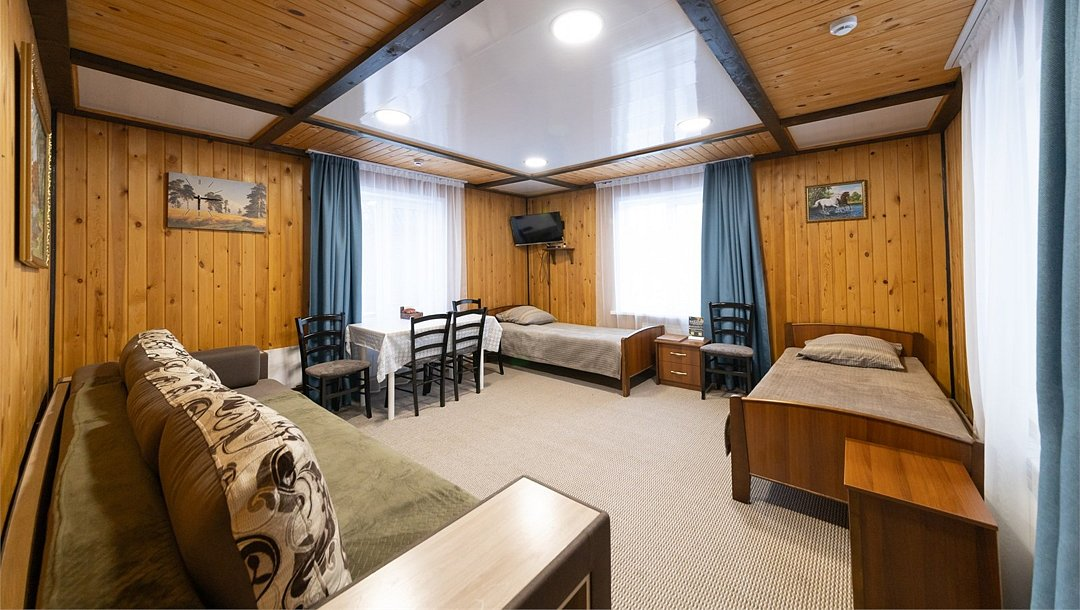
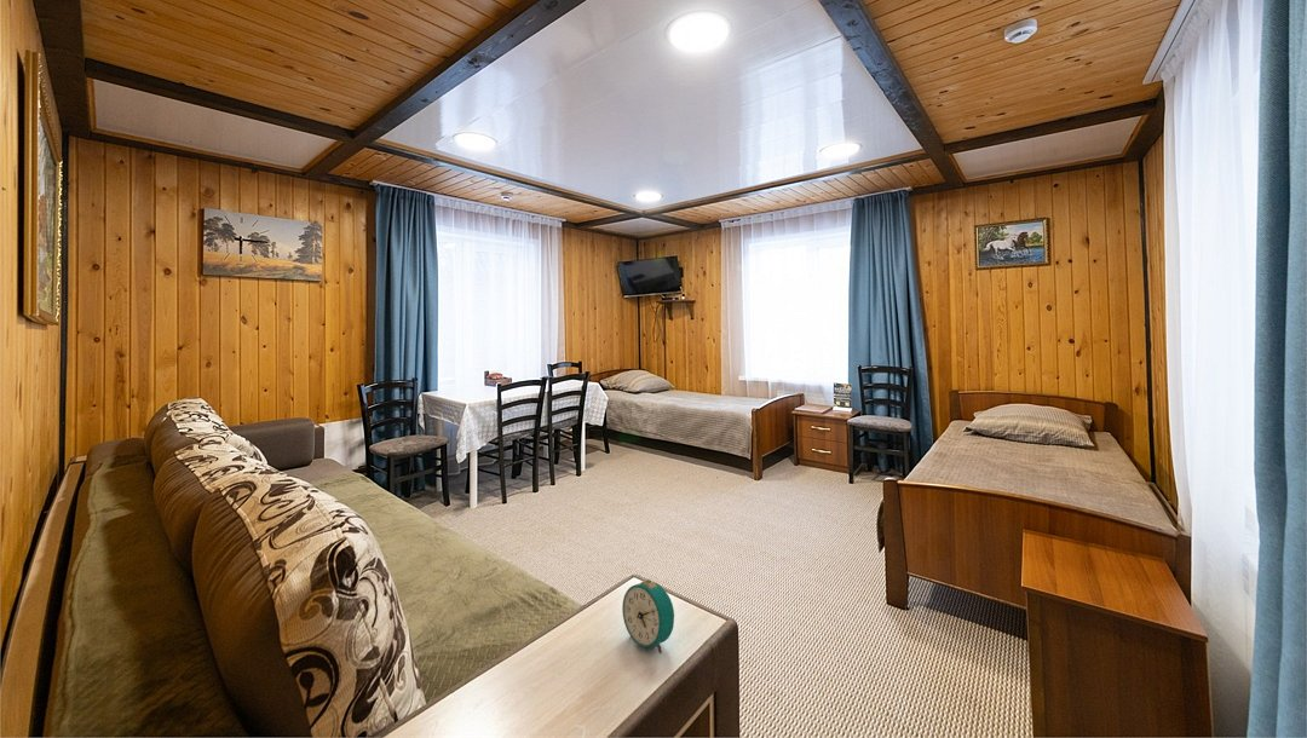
+ alarm clock [621,578,675,655]
